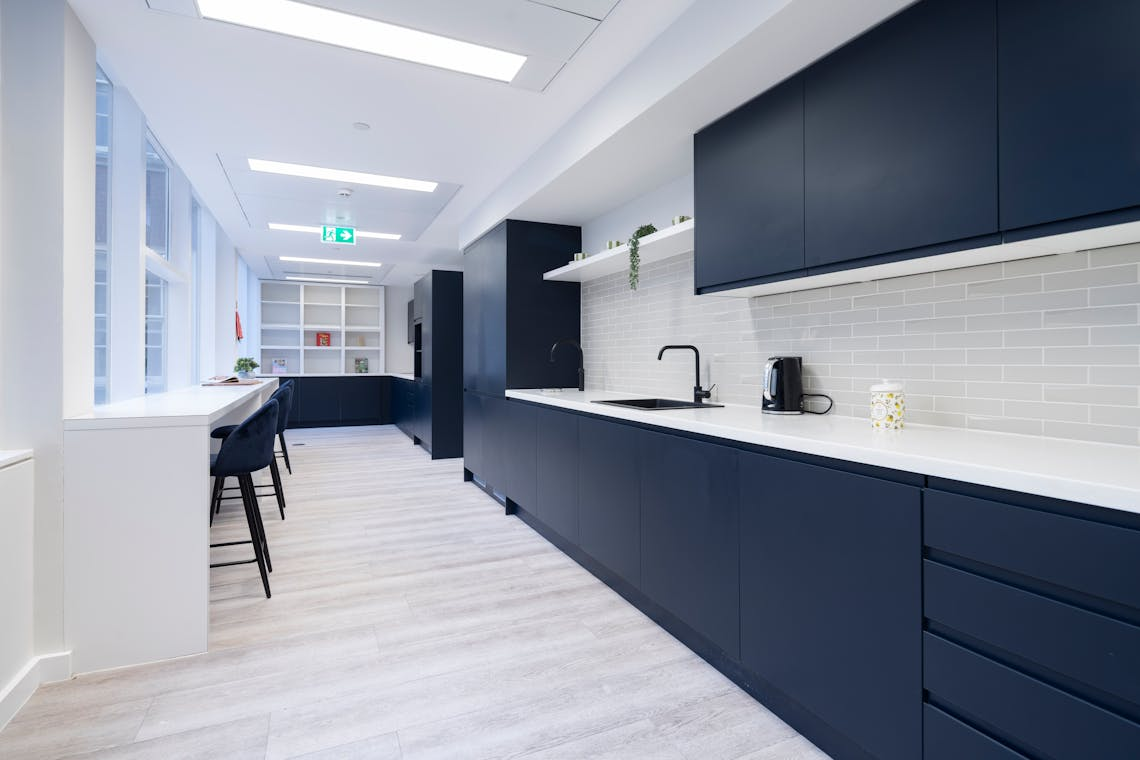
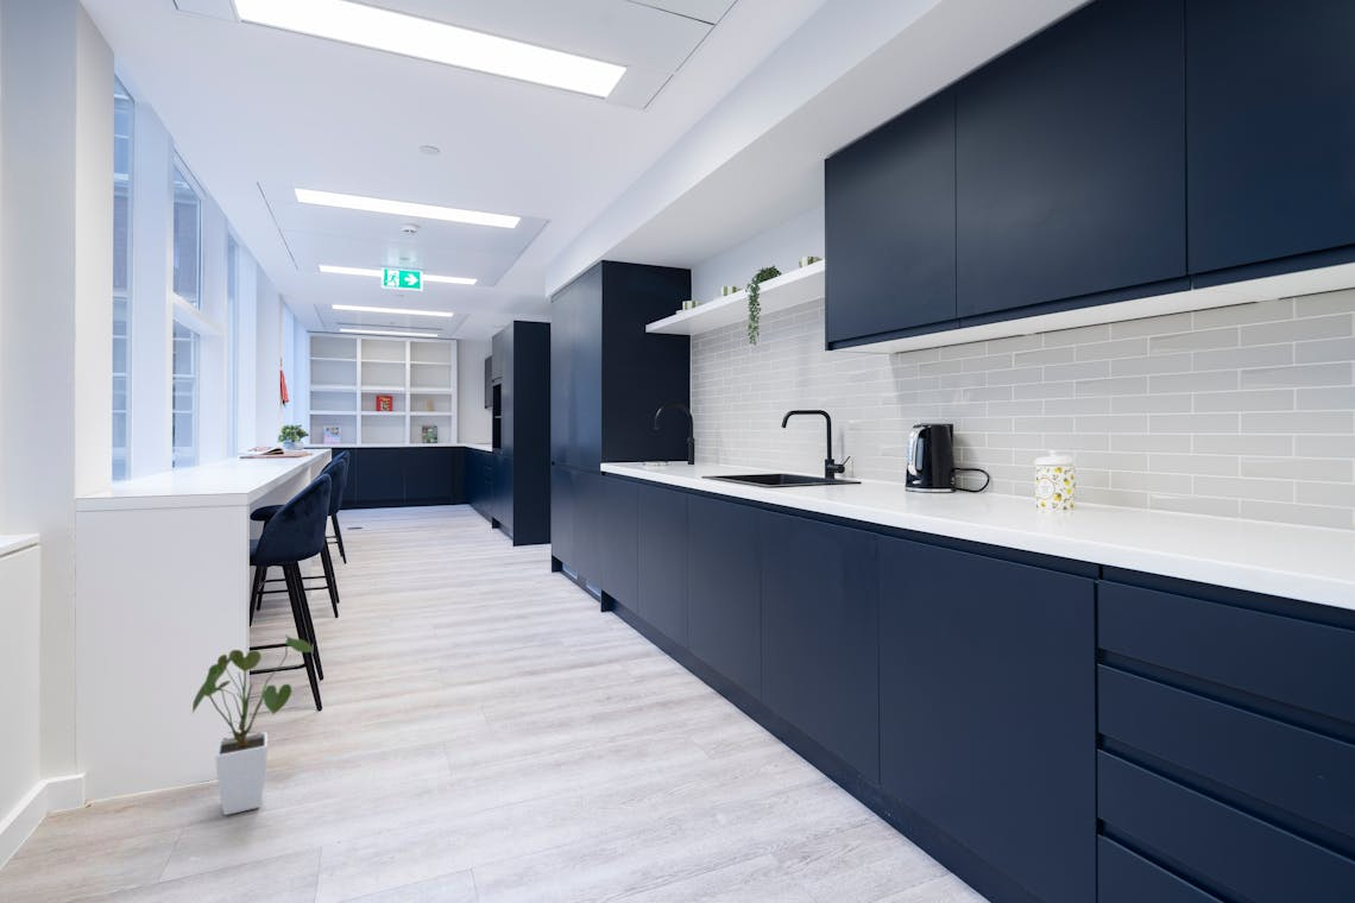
+ house plant [190,634,314,816]
